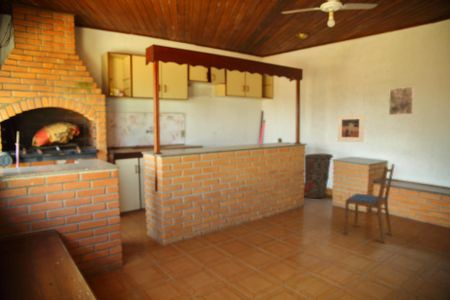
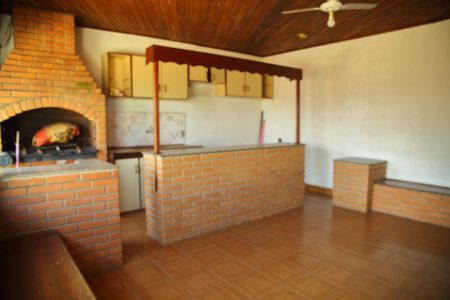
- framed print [337,113,365,143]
- trash can [303,153,334,199]
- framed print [388,86,415,116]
- dining chair [343,163,396,244]
